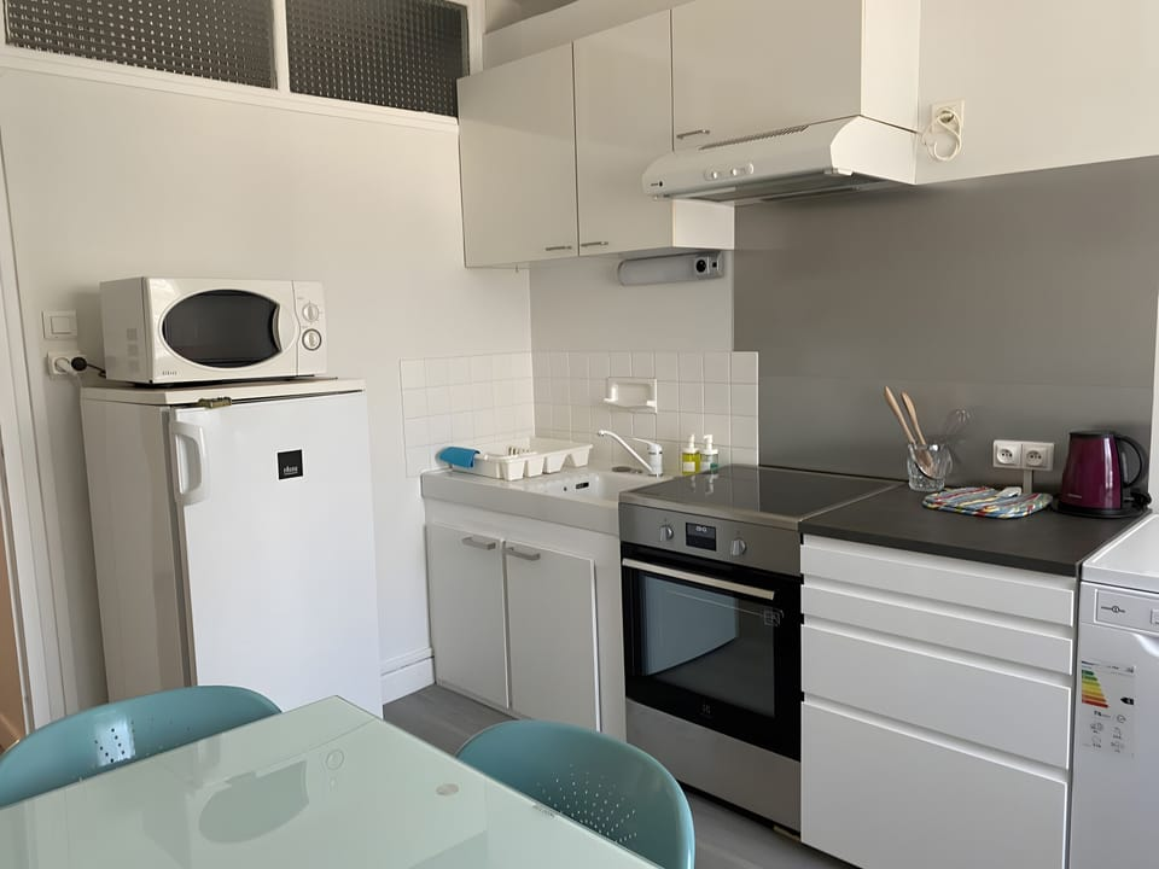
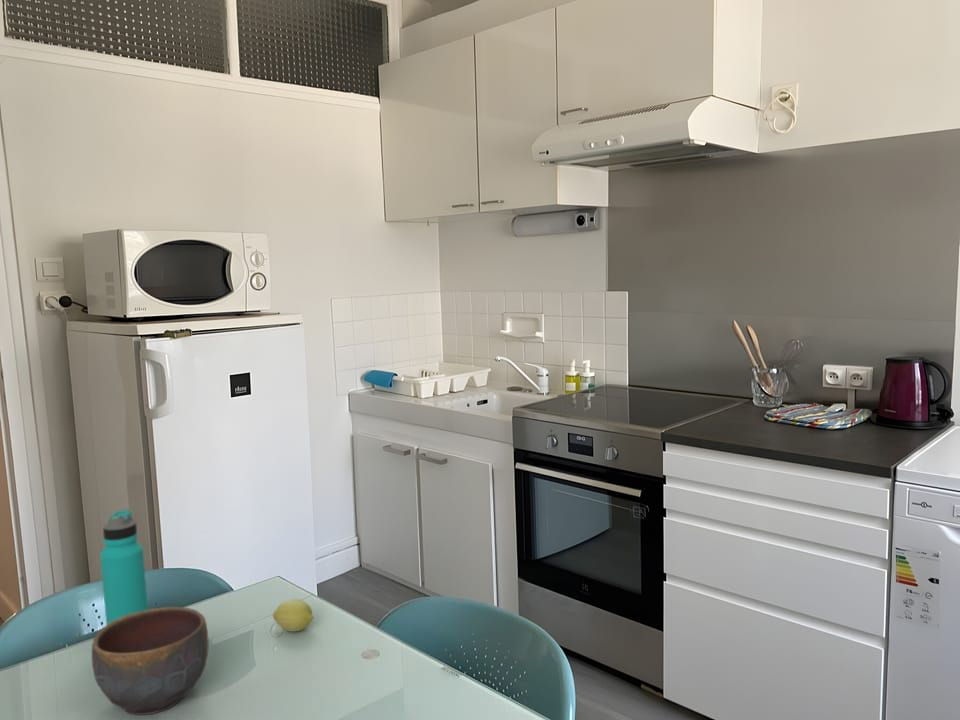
+ fruit [272,598,314,633]
+ water bottle [99,508,149,625]
+ bowl [91,606,210,716]
